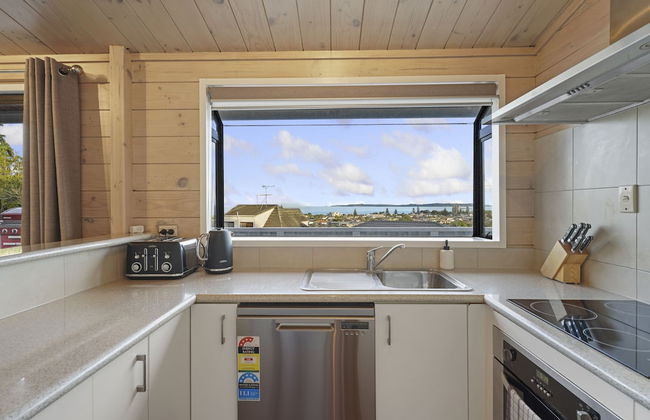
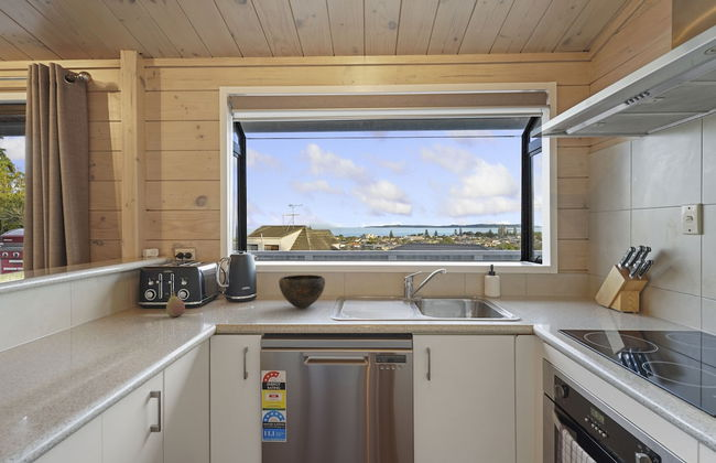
+ bowl [278,273,326,310]
+ fruit [165,289,186,317]
